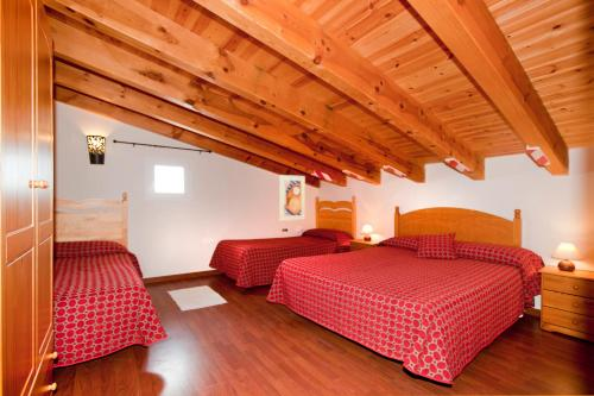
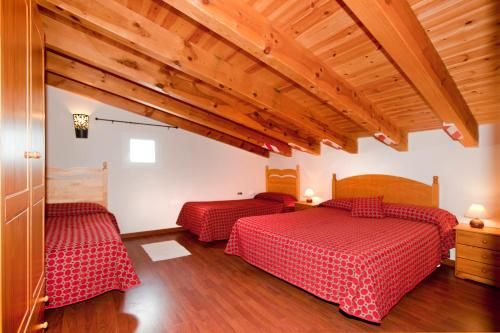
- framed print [278,174,307,222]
